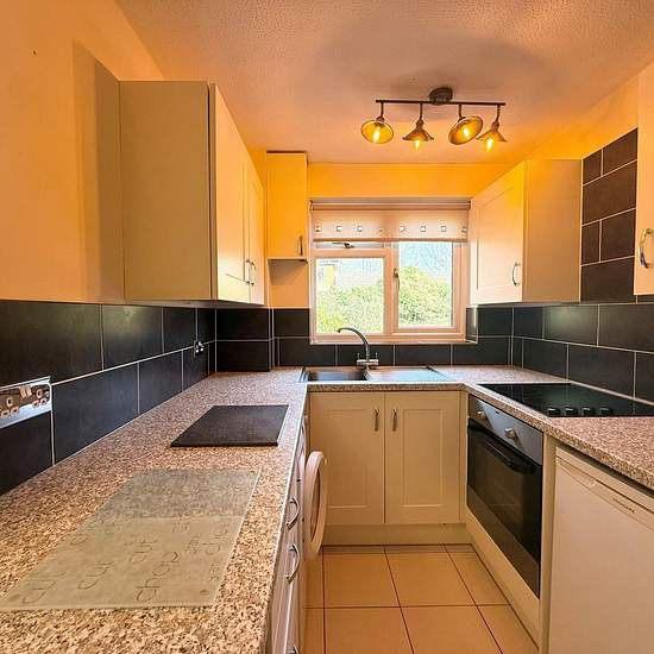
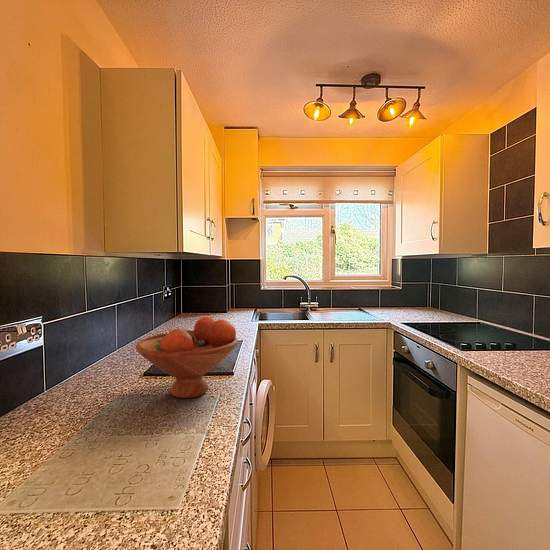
+ fruit bowl [135,316,239,399]
